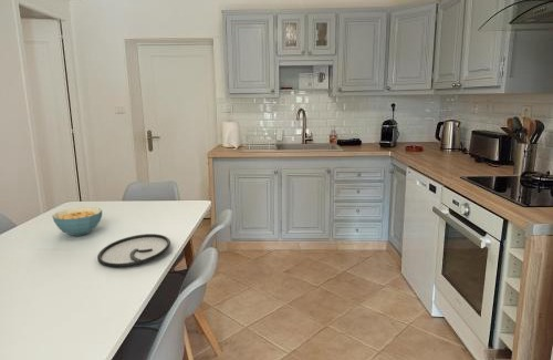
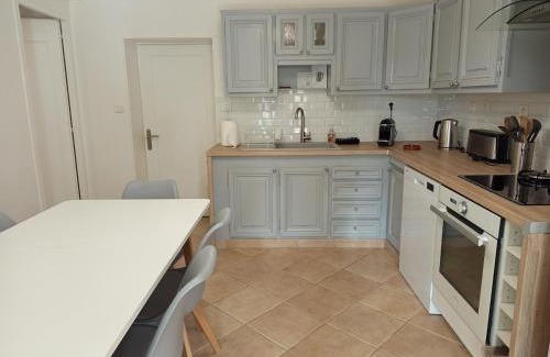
- cereal bowl [52,206,103,237]
- plate [96,233,171,268]
